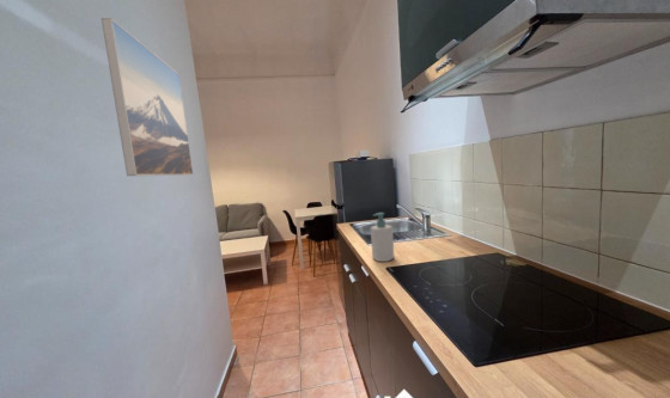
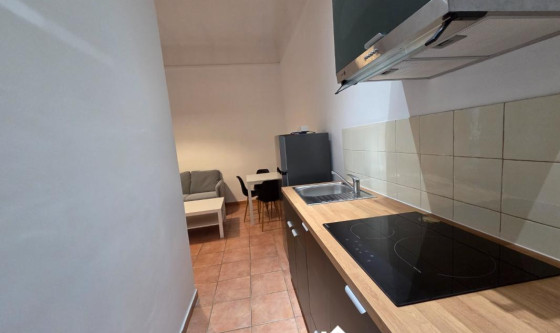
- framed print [100,17,194,177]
- soap bottle [370,212,396,263]
